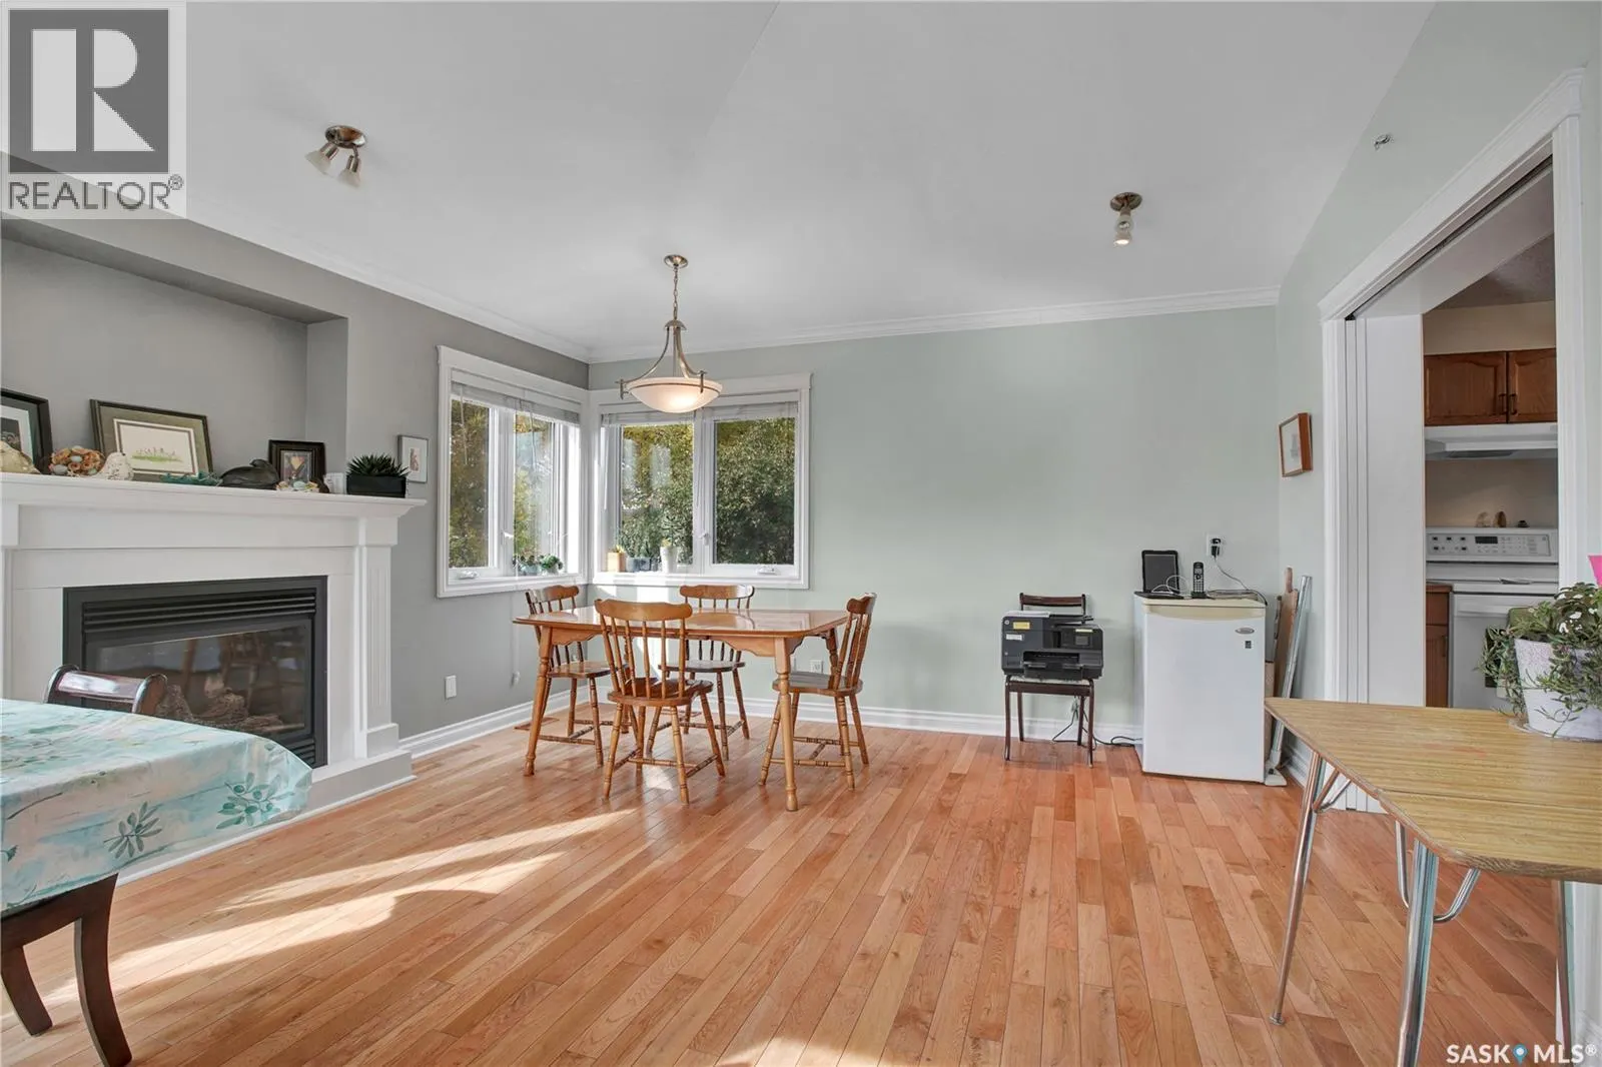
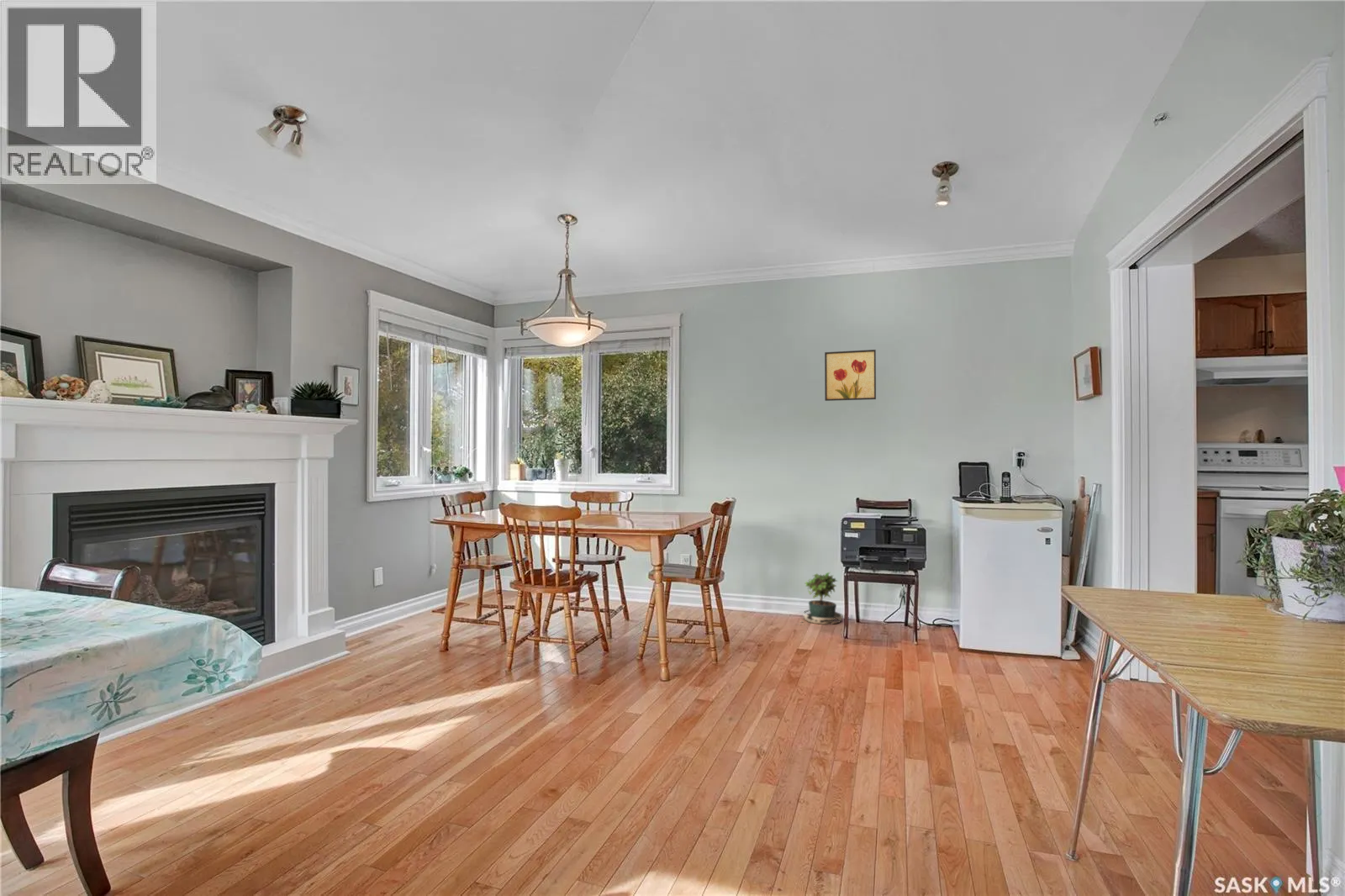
+ wall art [824,349,877,402]
+ potted plant [796,571,844,626]
